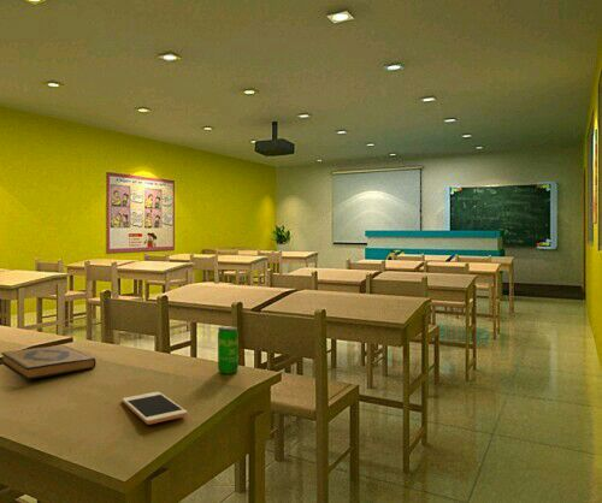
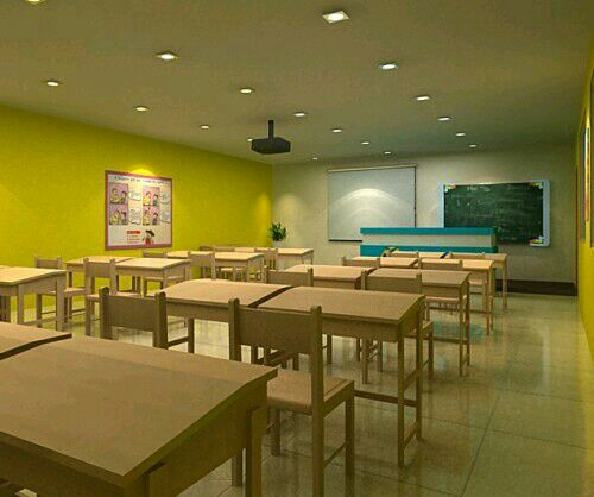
- cell phone [122,391,188,426]
- hardback book [0,344,98,381]
- beverage can [217,325,240,374]
